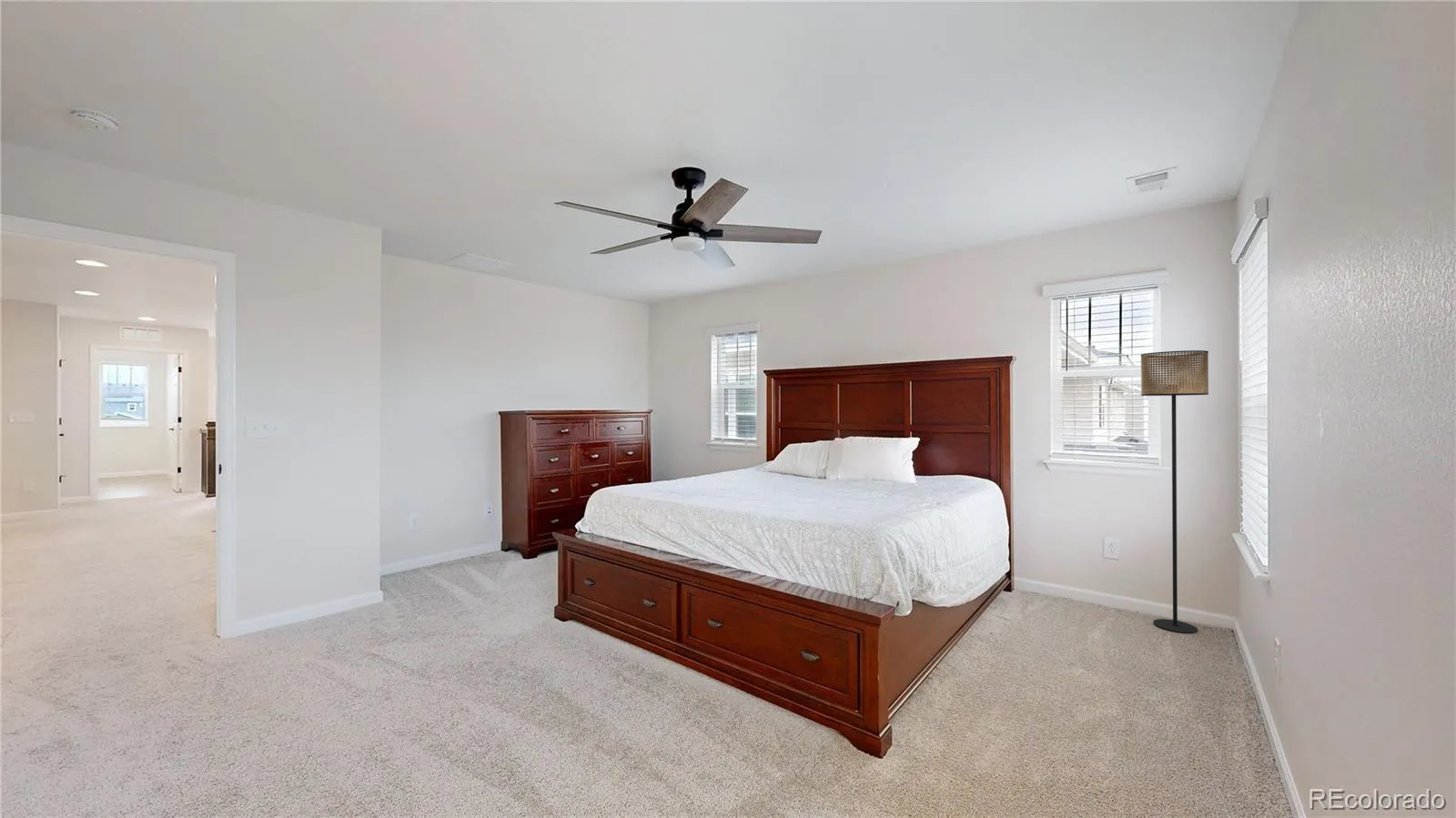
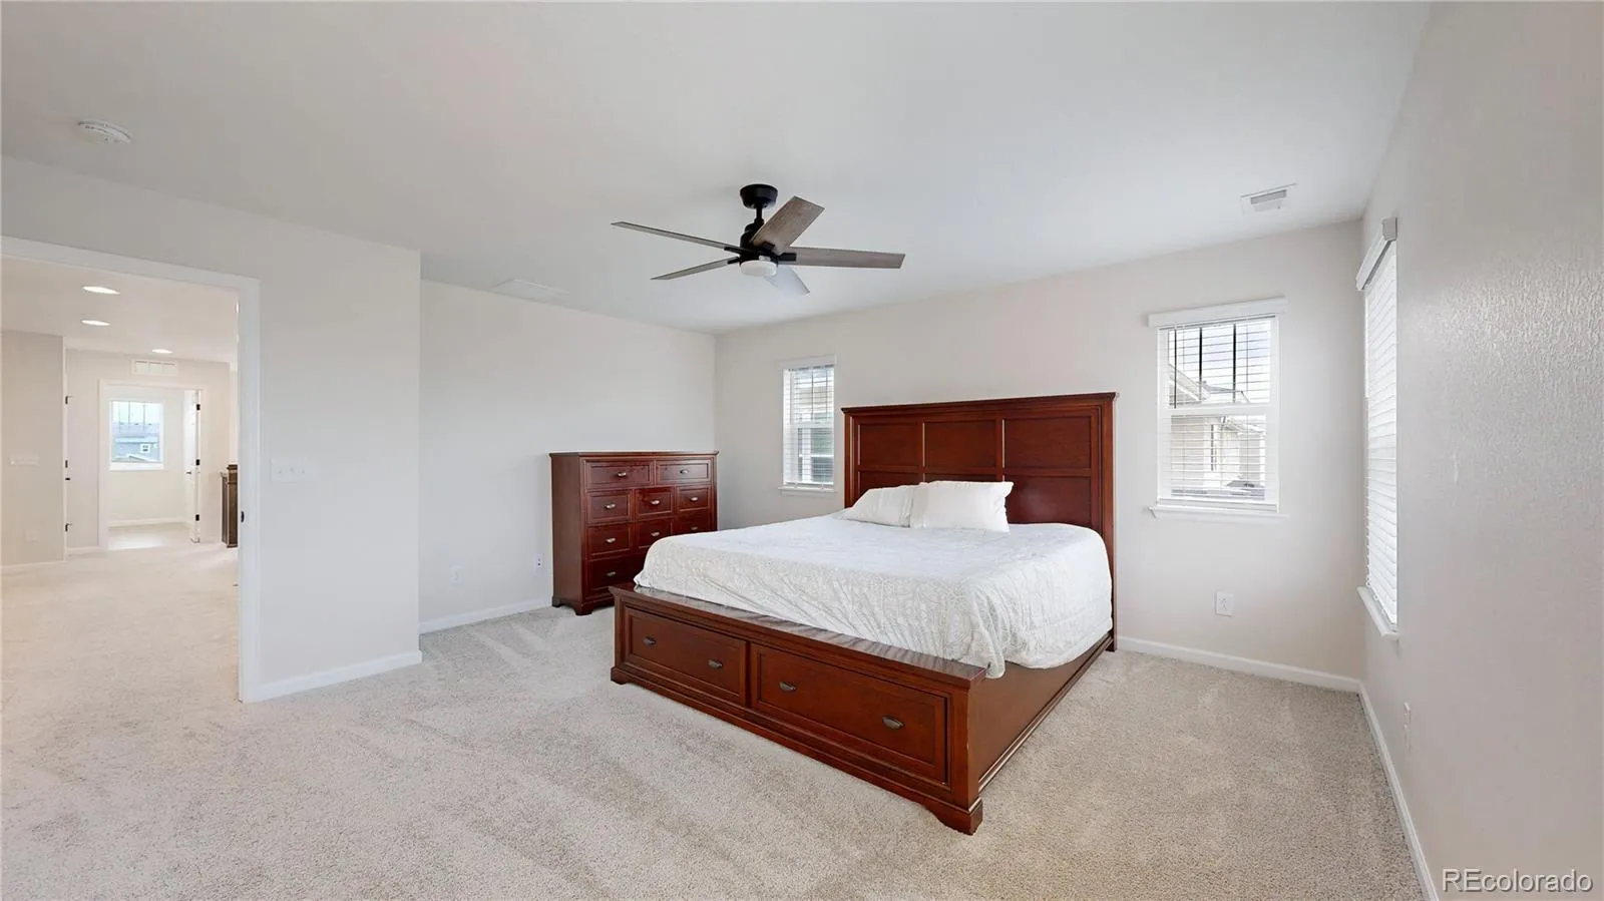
- floor lamp [1140,349,1209,634]
